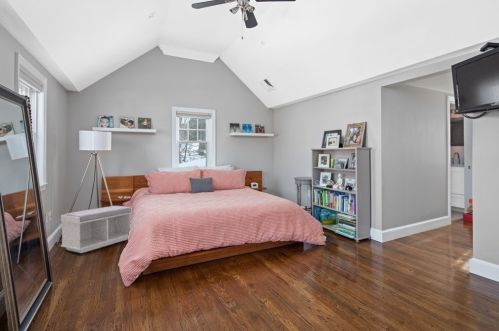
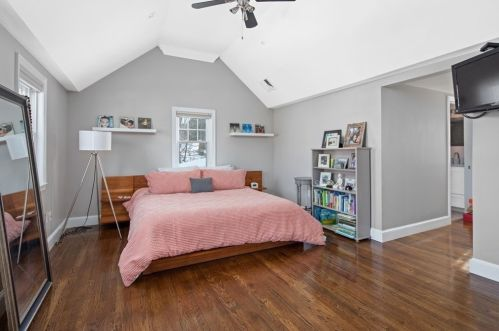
- bench [60,205,133,254]
